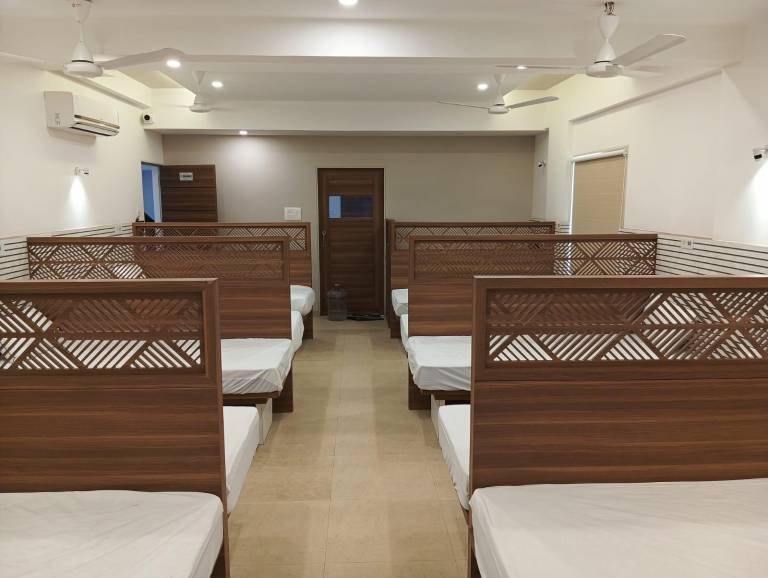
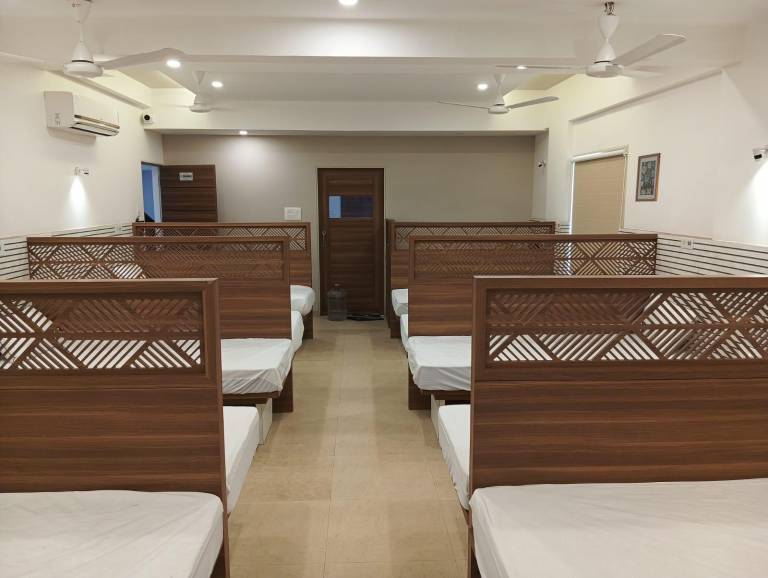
+ wall art [634,152,662,203]
